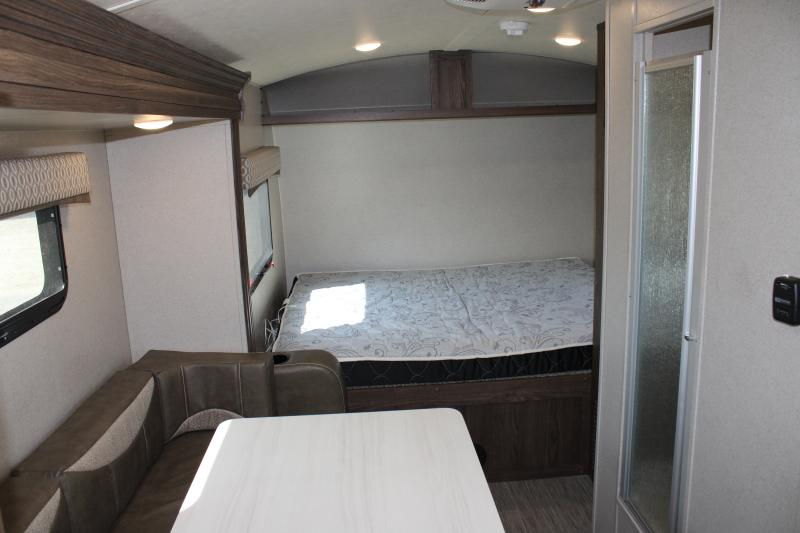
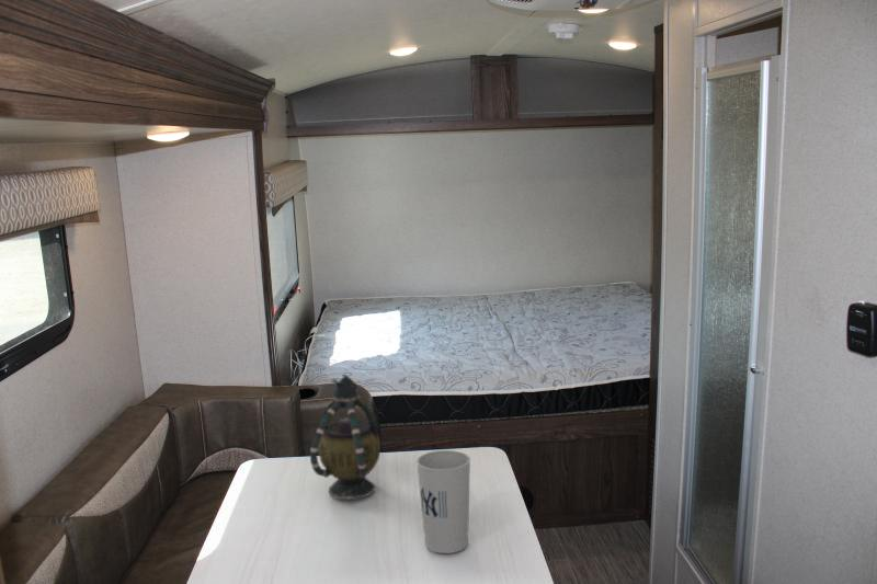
+ cup [415,449,471,554]
+ teapot [309,374,381,501]
